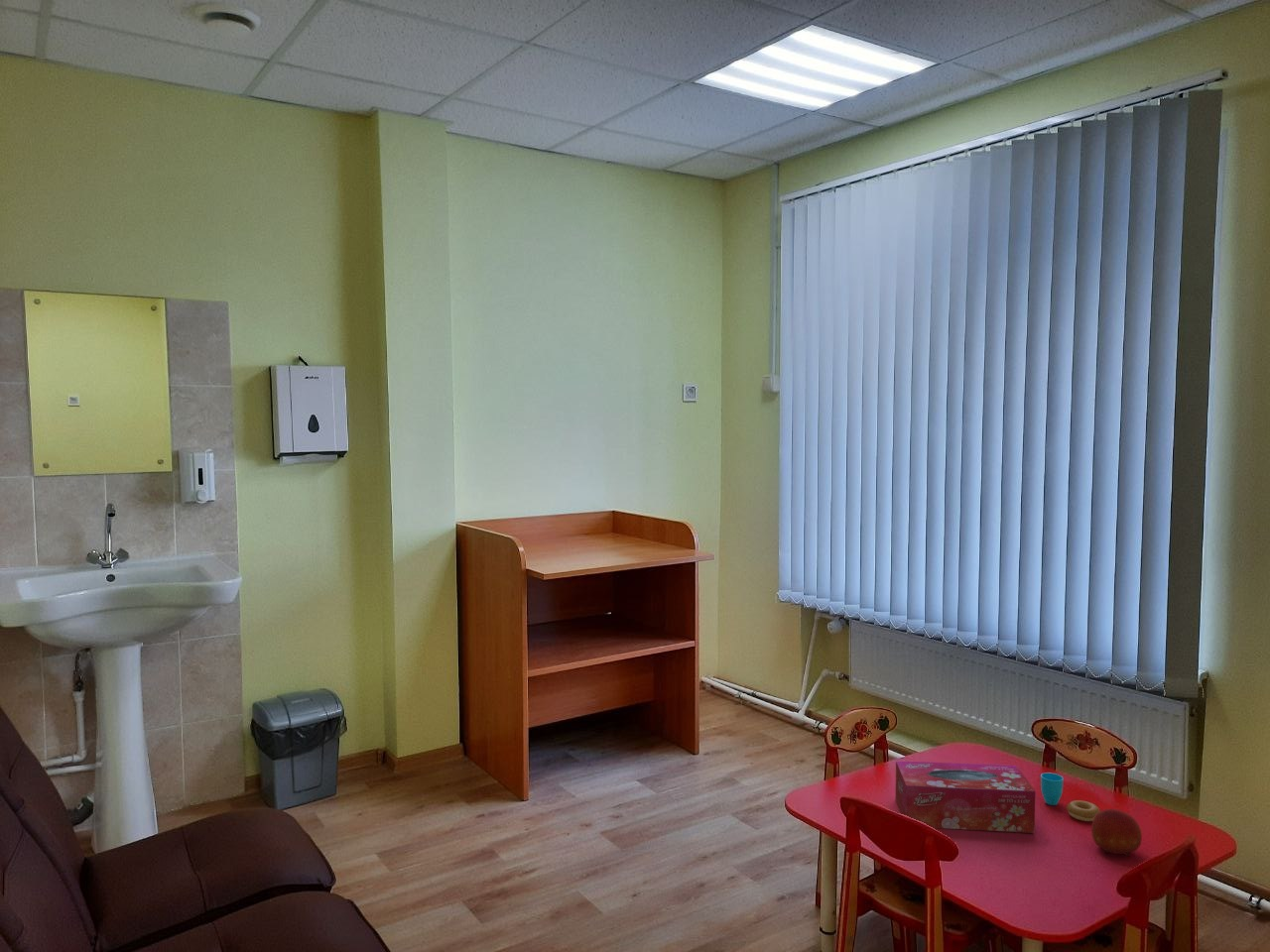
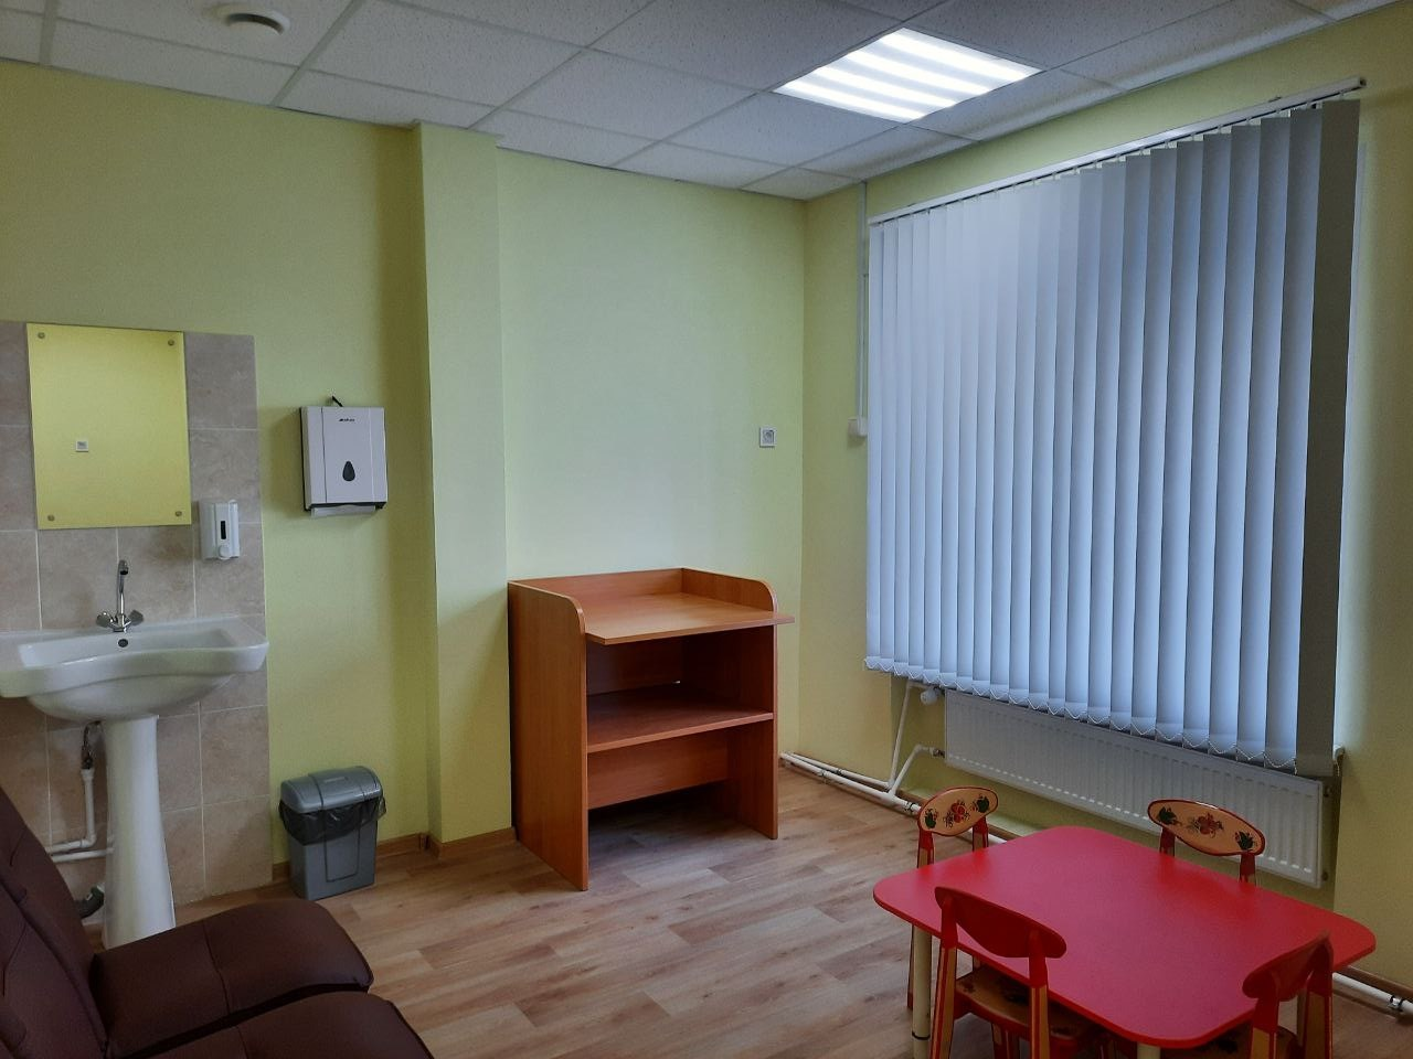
- cup [1040,772,1101,822]
- fruit [1090,808,1143,858]
- tissue box [895,760,1036,834]
